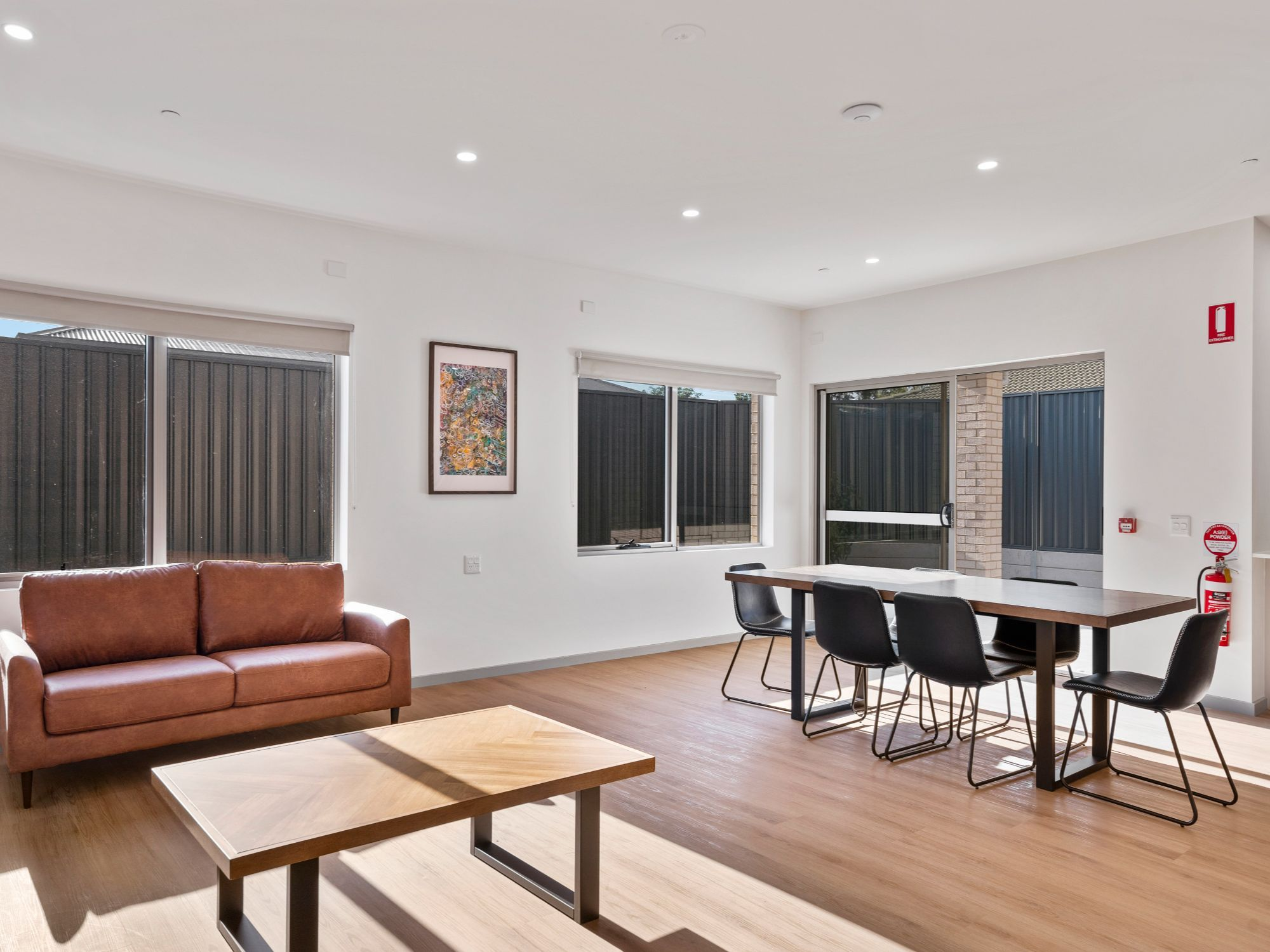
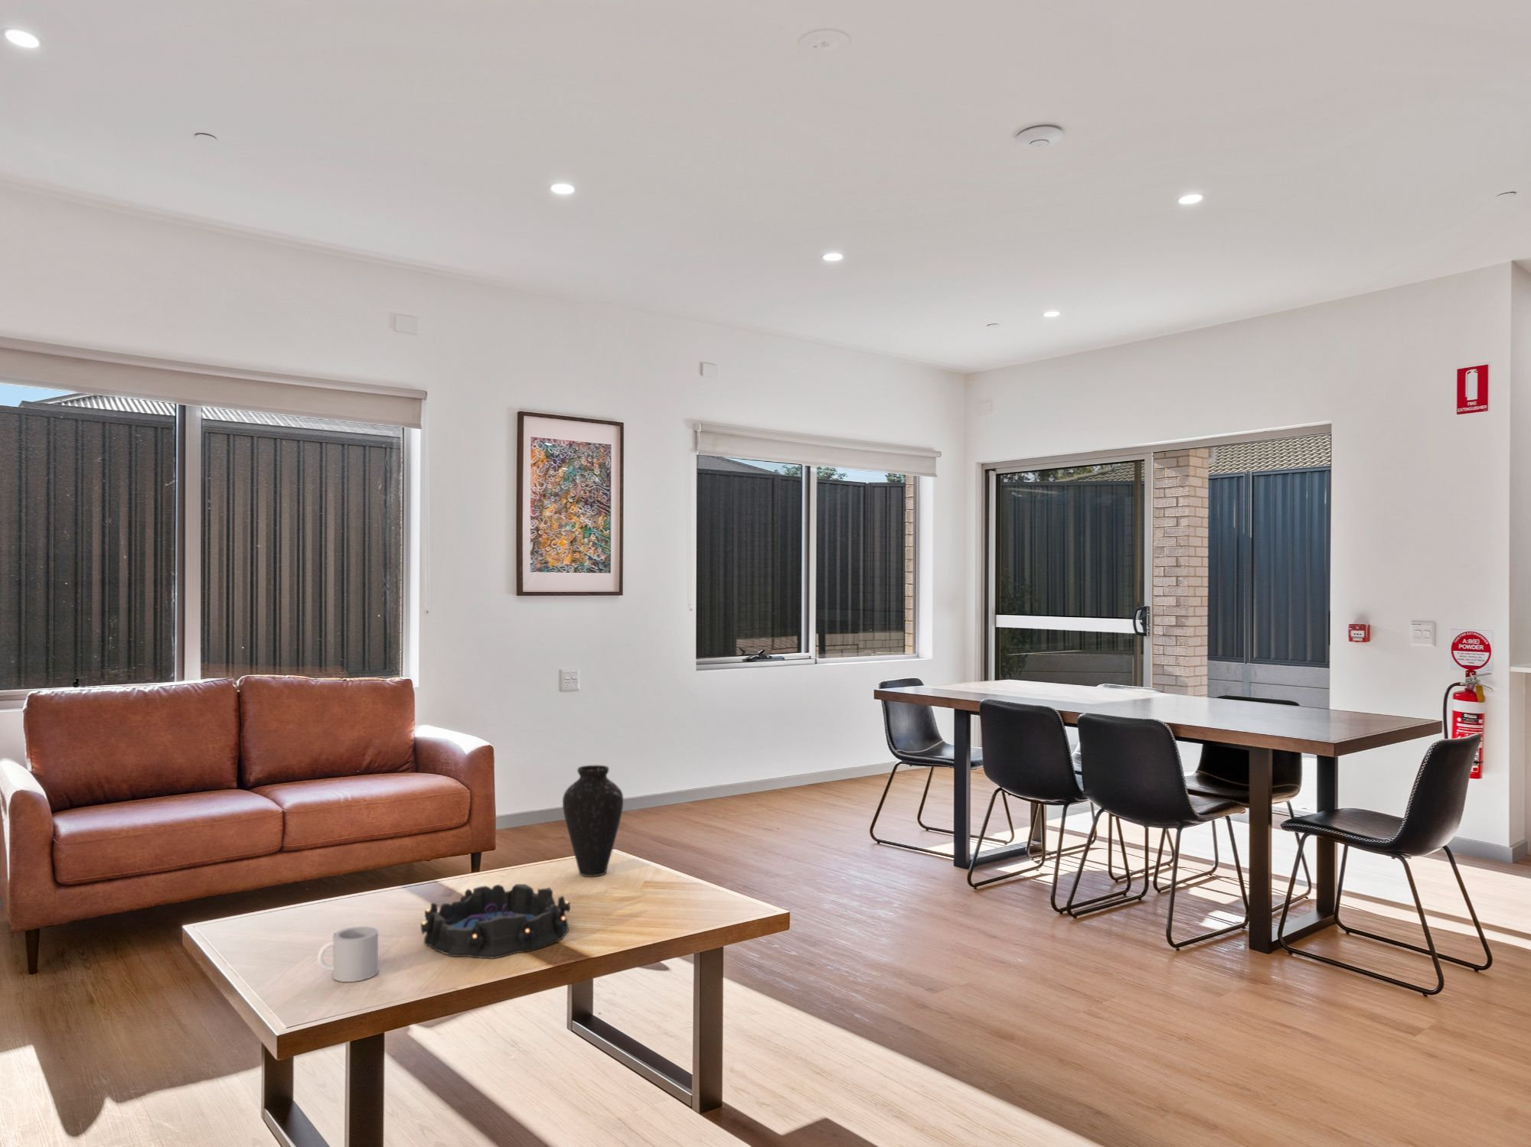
+ vase [562,765,624,877]
+ decorative bowl [420,883,571,960]
+ mug [317,927,379,983]
